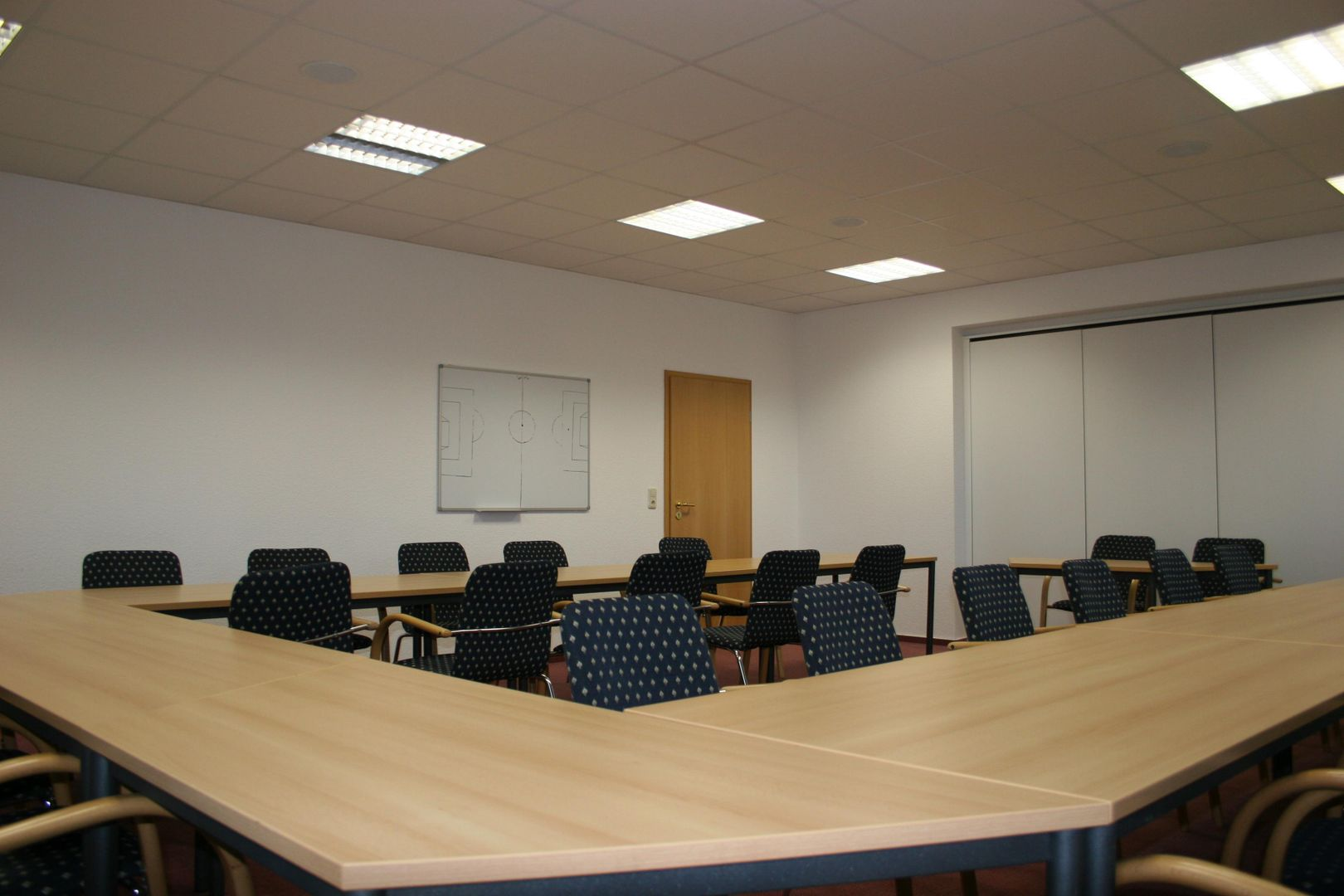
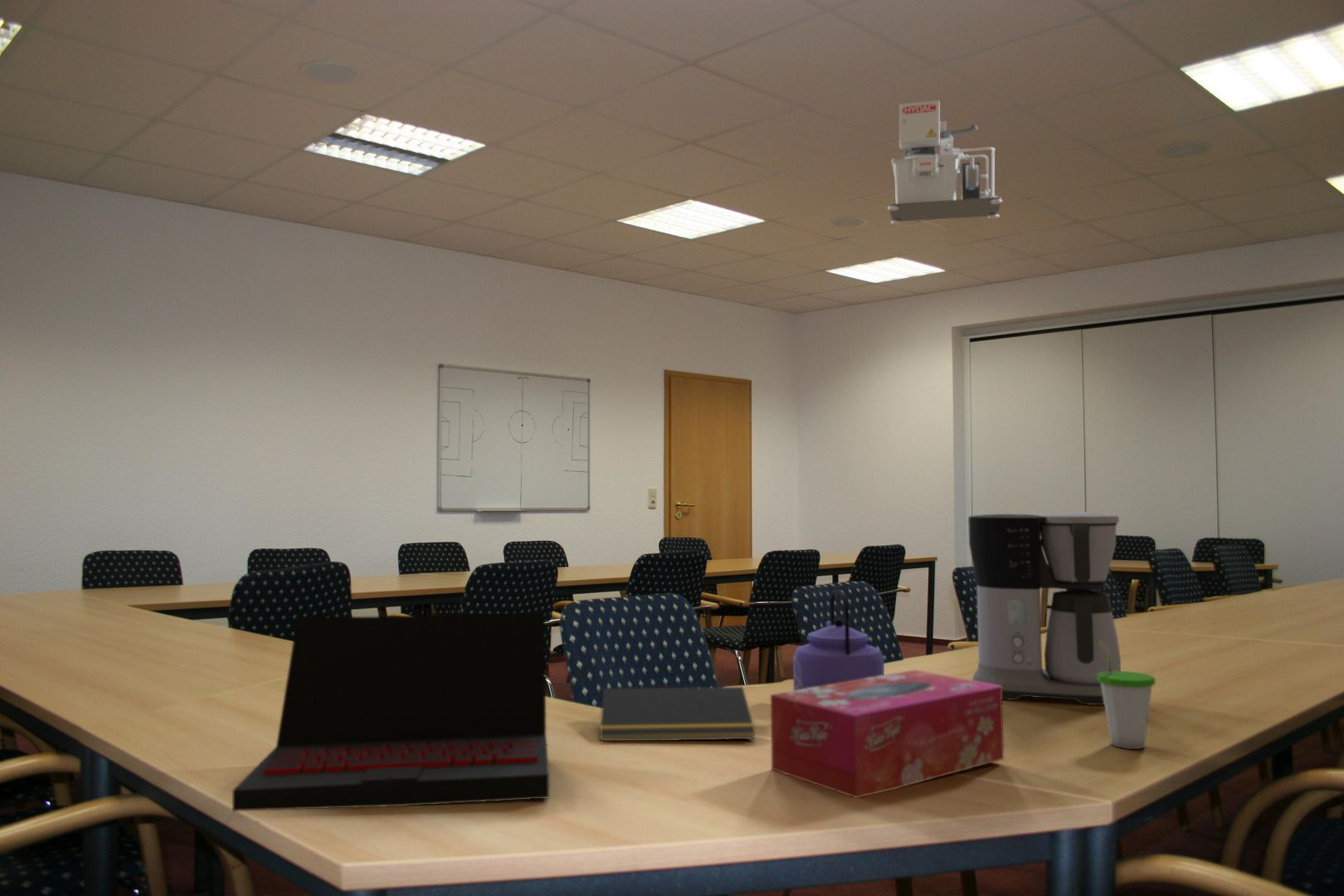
+ tissue box [770,670,1005,799]
+ laptop [231,611,550,812]
+ kettle [792,589,885,691]
+ projector [887,100,1003,226]
+ cup [1098,641,1156,750]
+ coffee maker [967,511,1122,706]
+ notepad [598,686,756,742]
